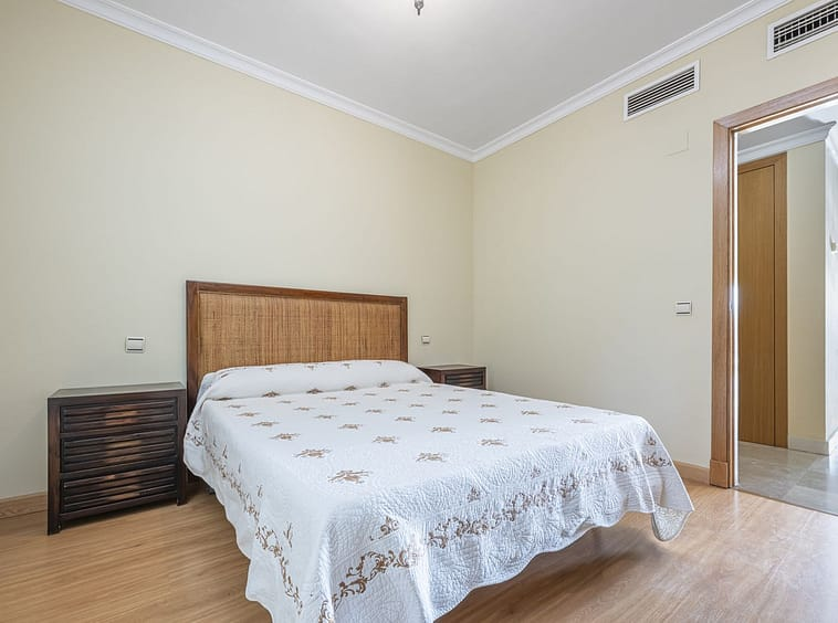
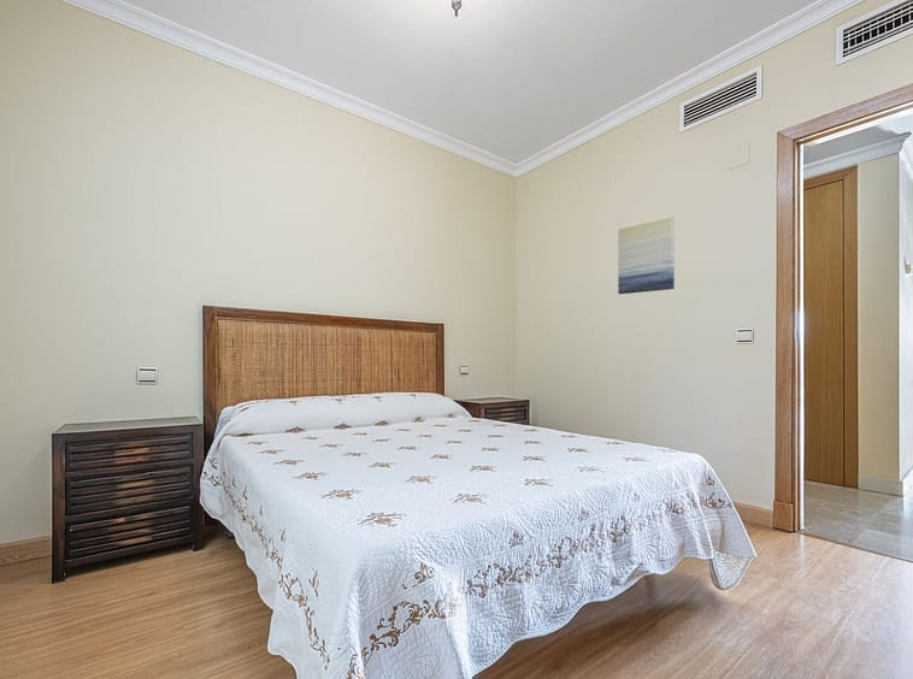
+ wall art [617,215,676,295]
